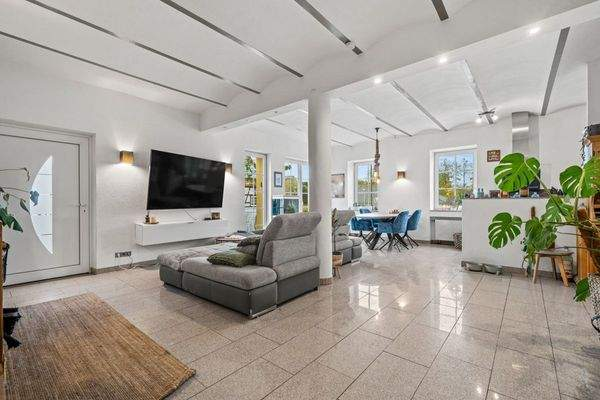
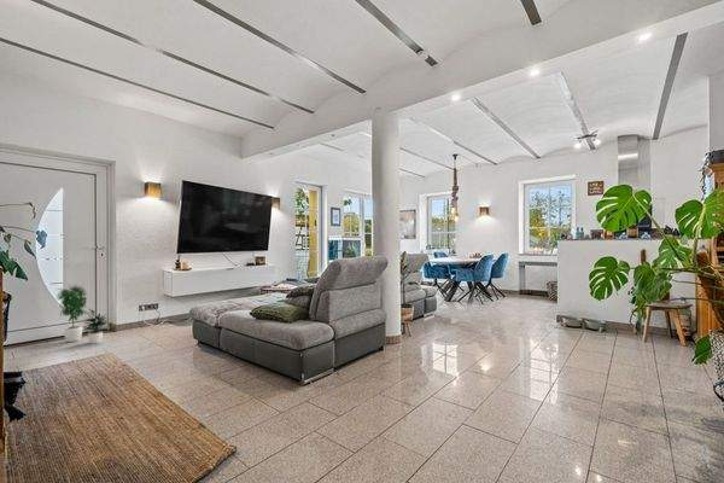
+ potted plant [54,283,110,345]
